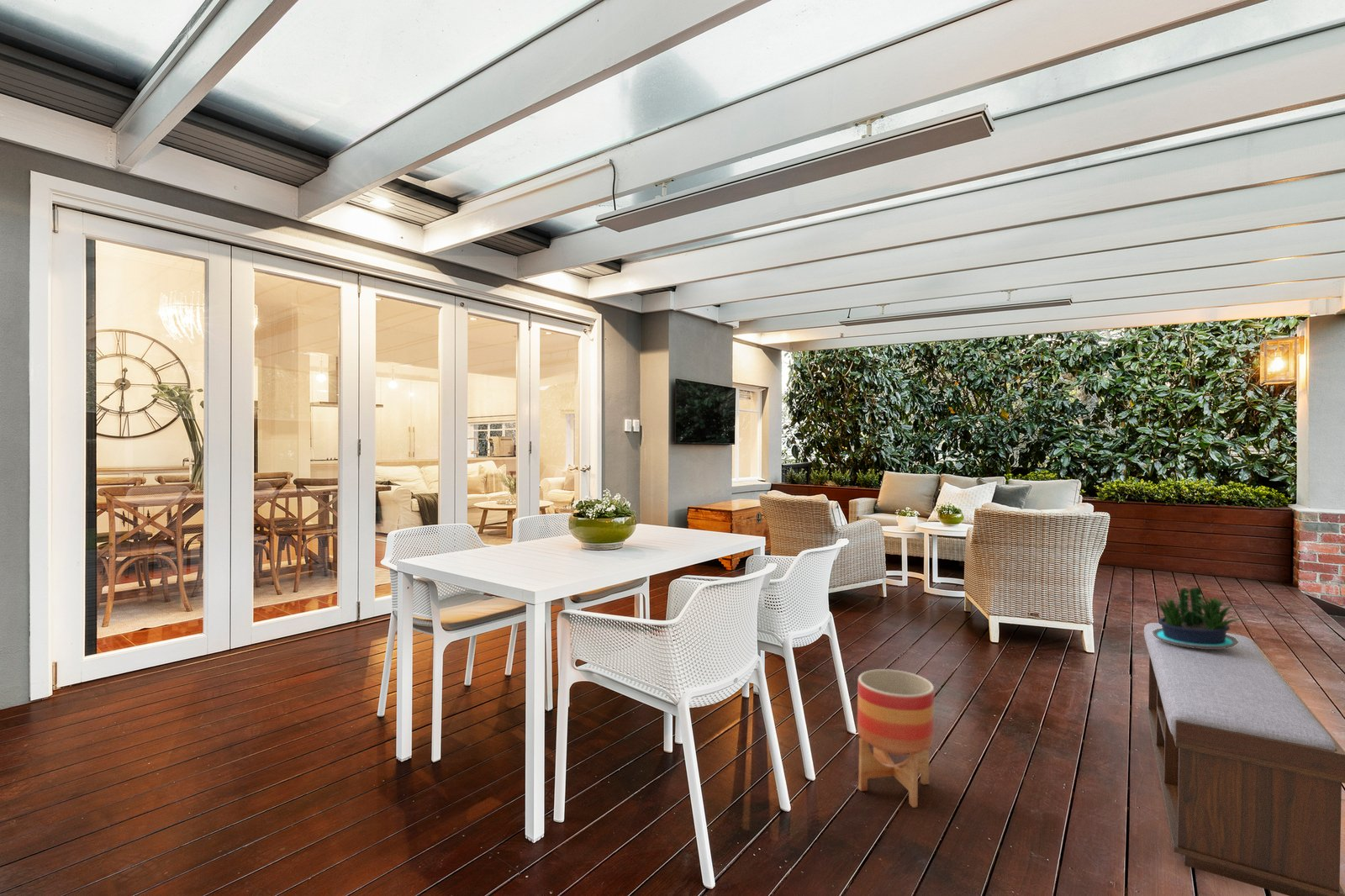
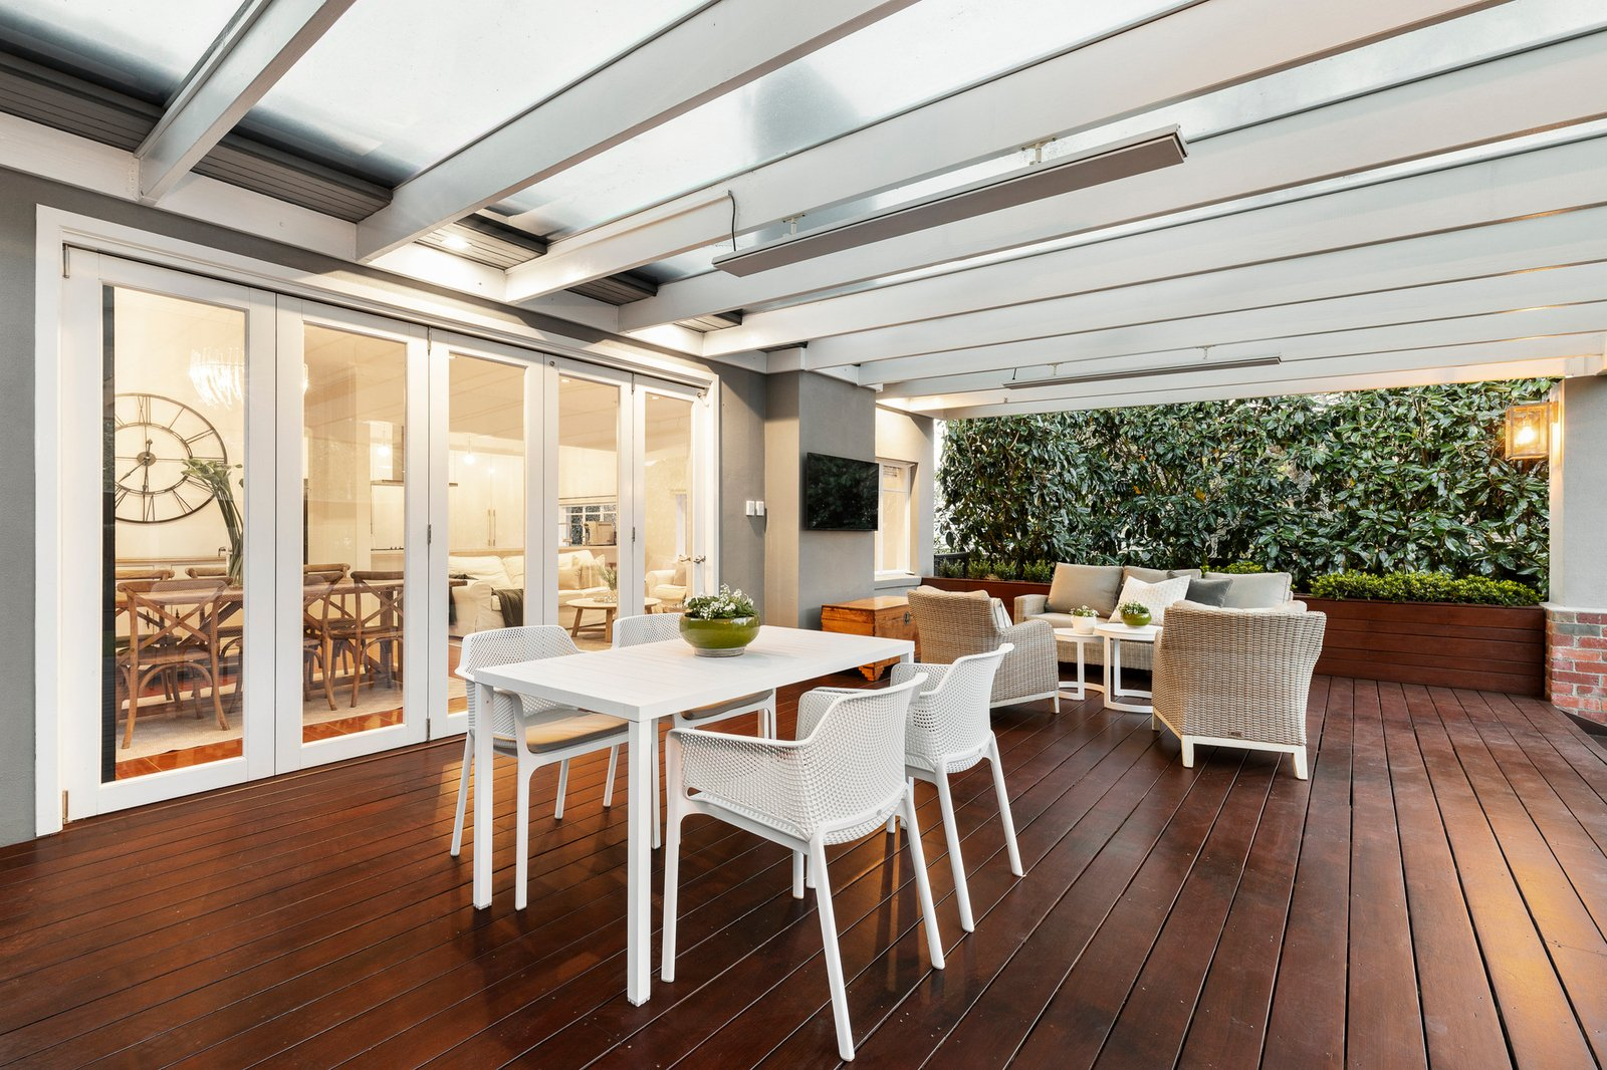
- potted plant [1152,587,1252,649]
- bench [1143,622,1345,896]
- planter [857,668,935,809]
